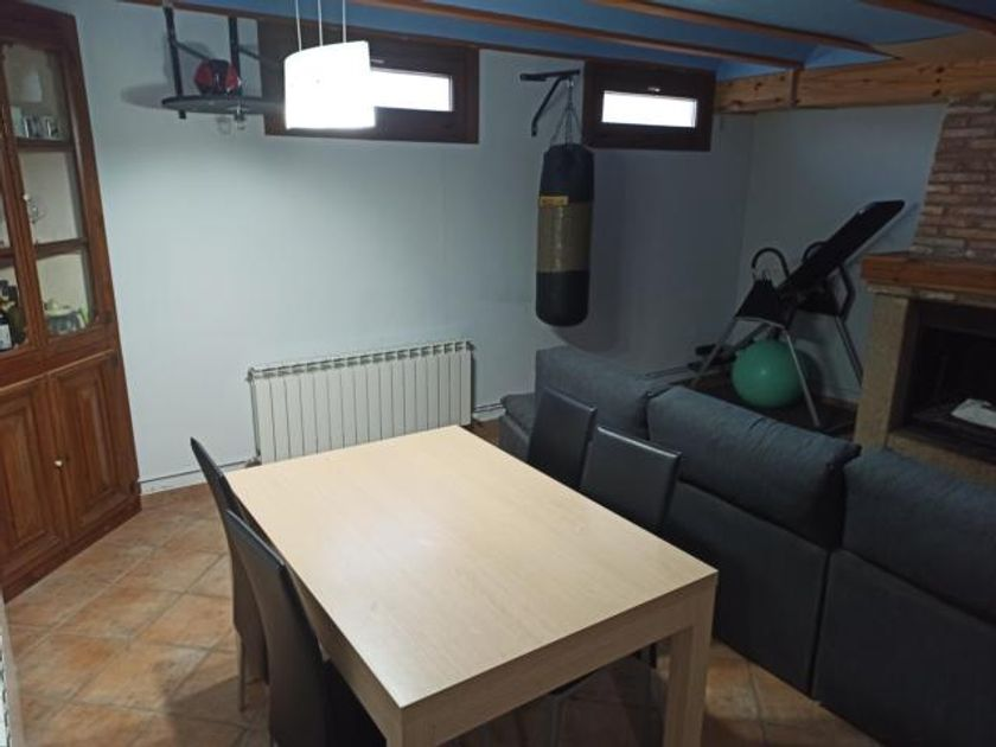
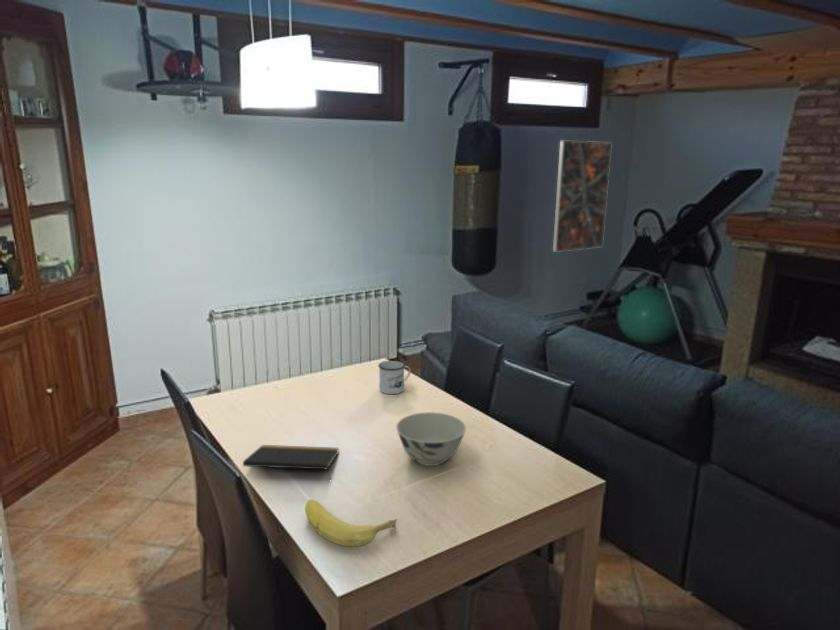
+ bowl [395,411,467,467]
+ mug [377,360,412,395]
+ fruit [304,499,398,547]
+ notepad [242,444,340,479]
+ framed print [552,140,613,253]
